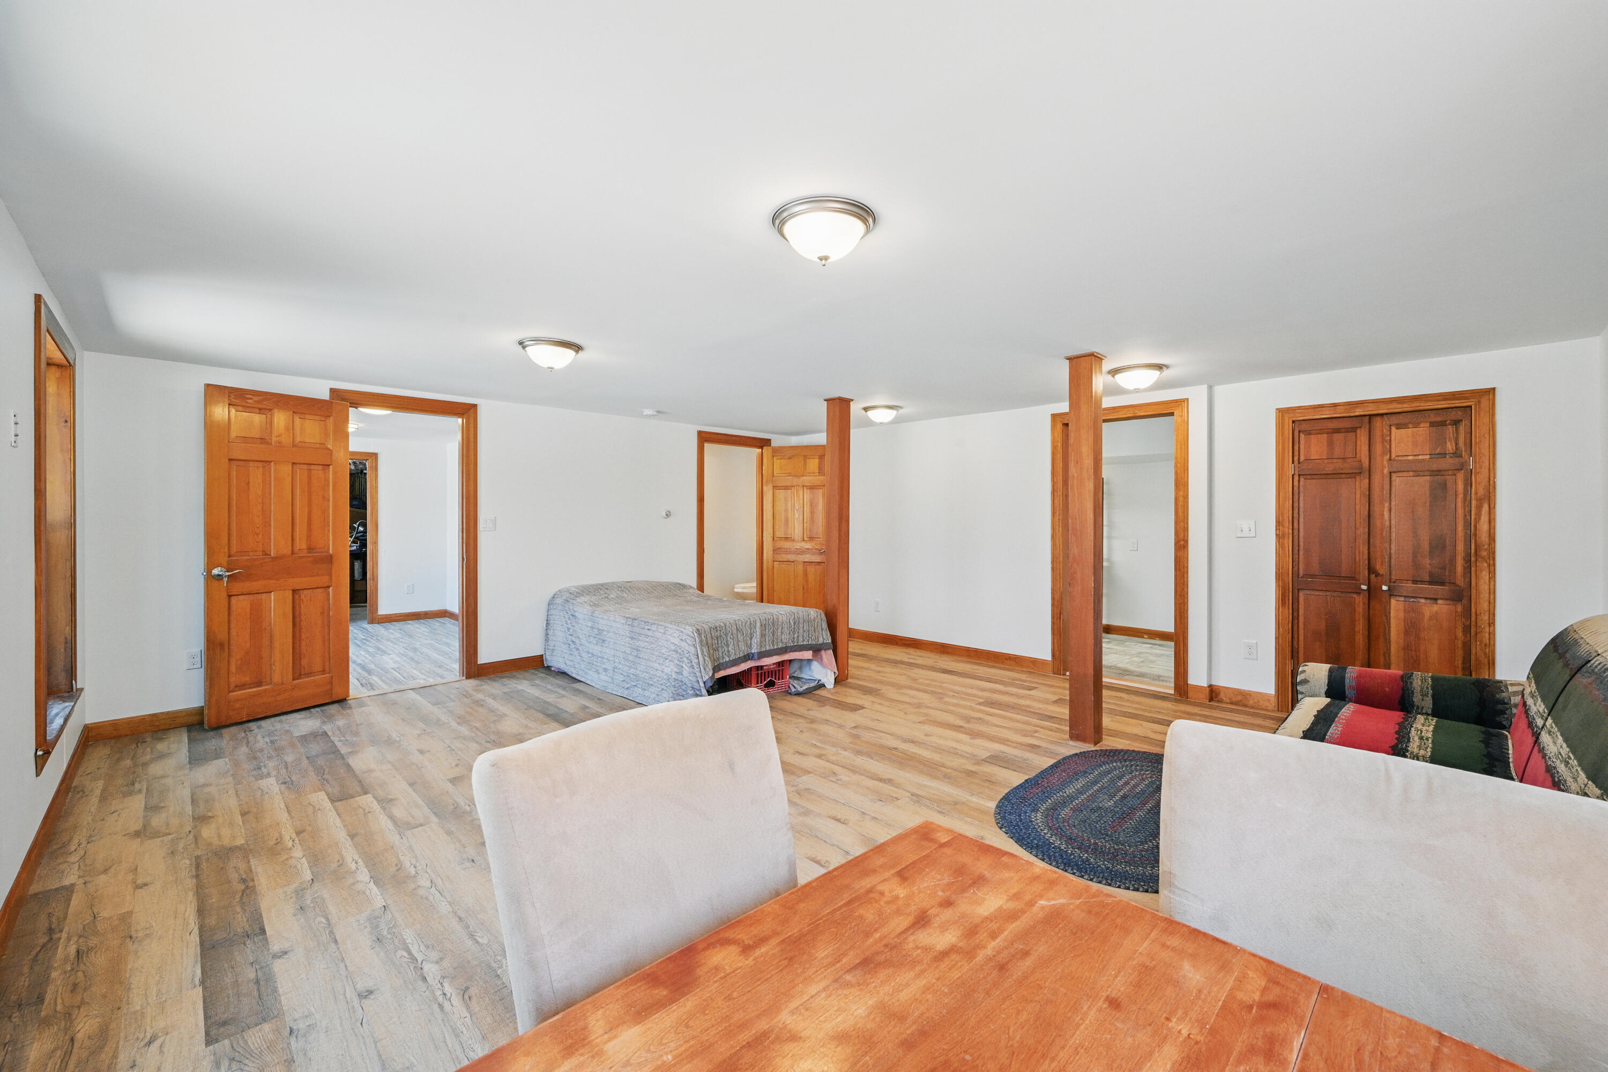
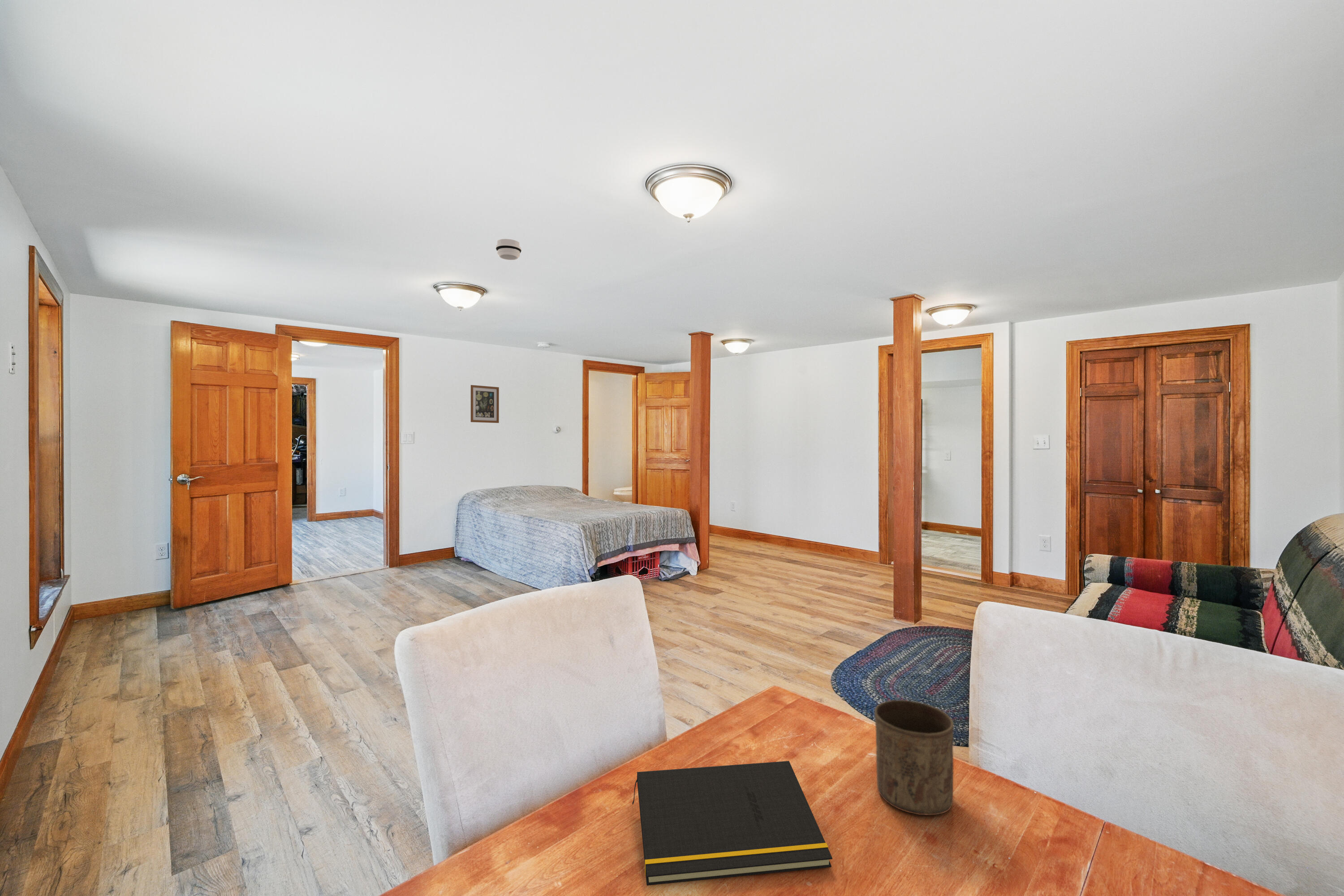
+ wall art [470,384,500,423]
+ notepad [632,760,833,886]
+ smoke detector [495,238,522,260]
+ cup [874,700,954,816]
